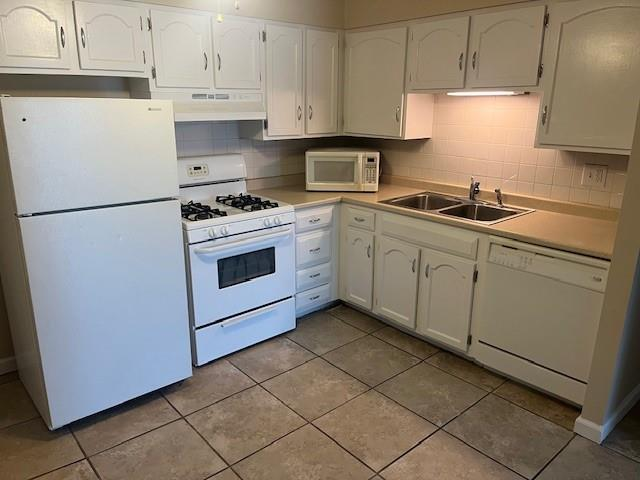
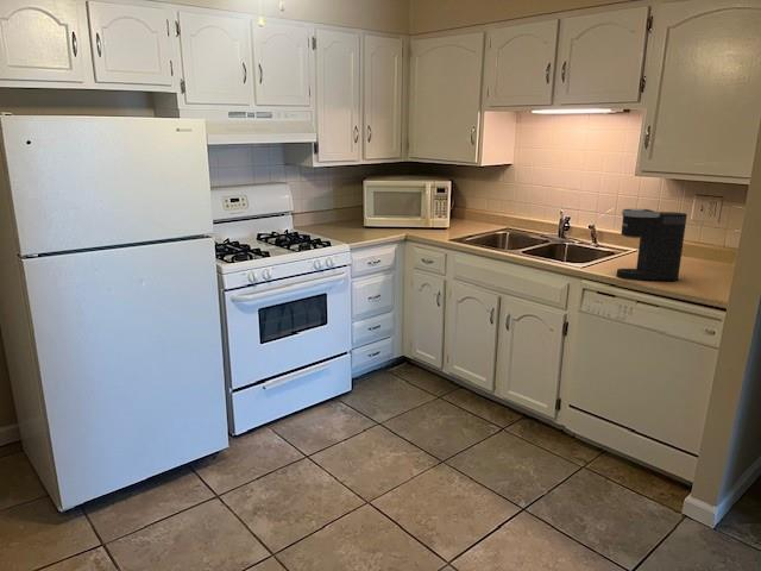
+ coffee maker [616,208,688,282]
